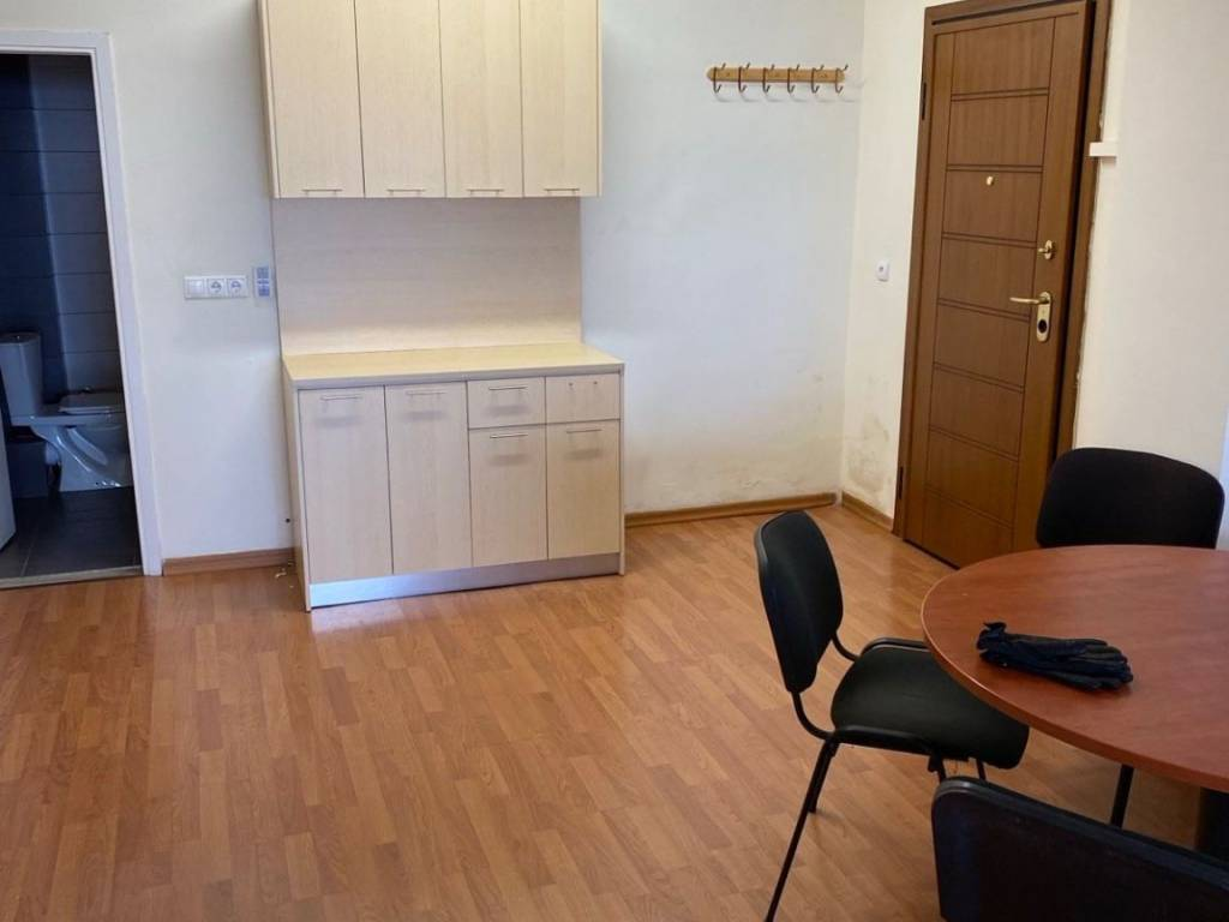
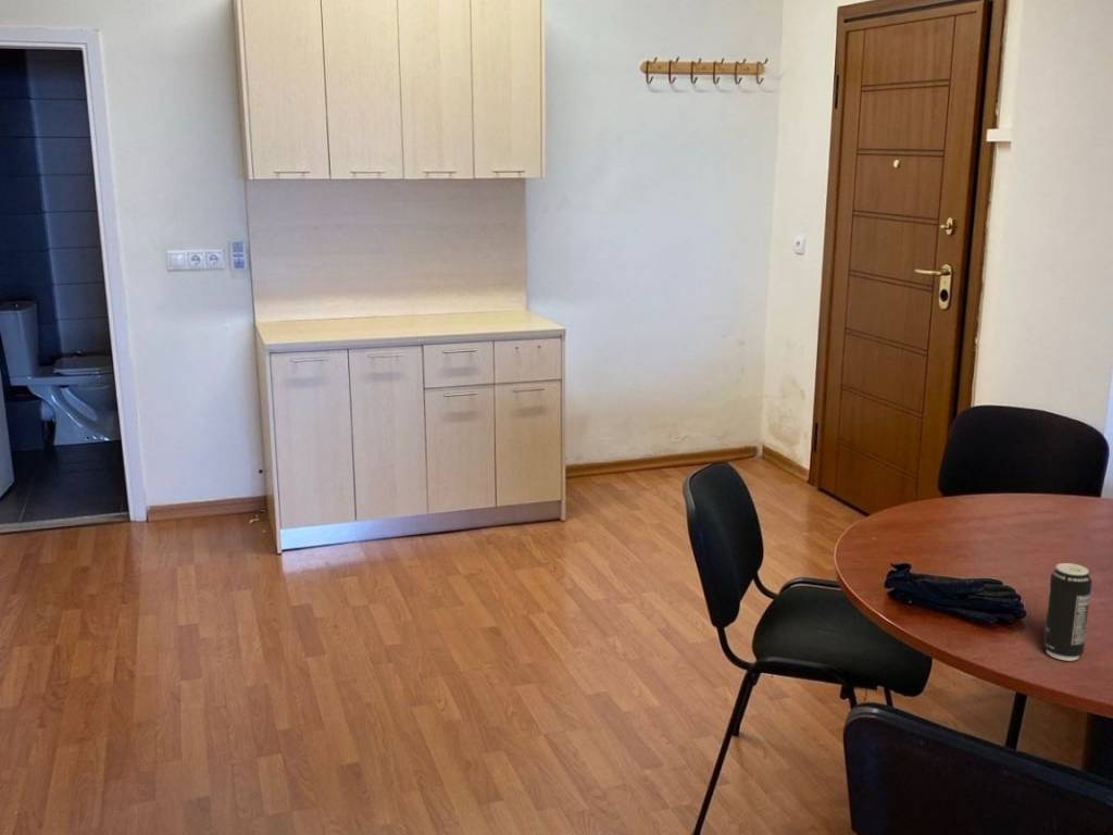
+ beverage can [1042,562,1093,662]
